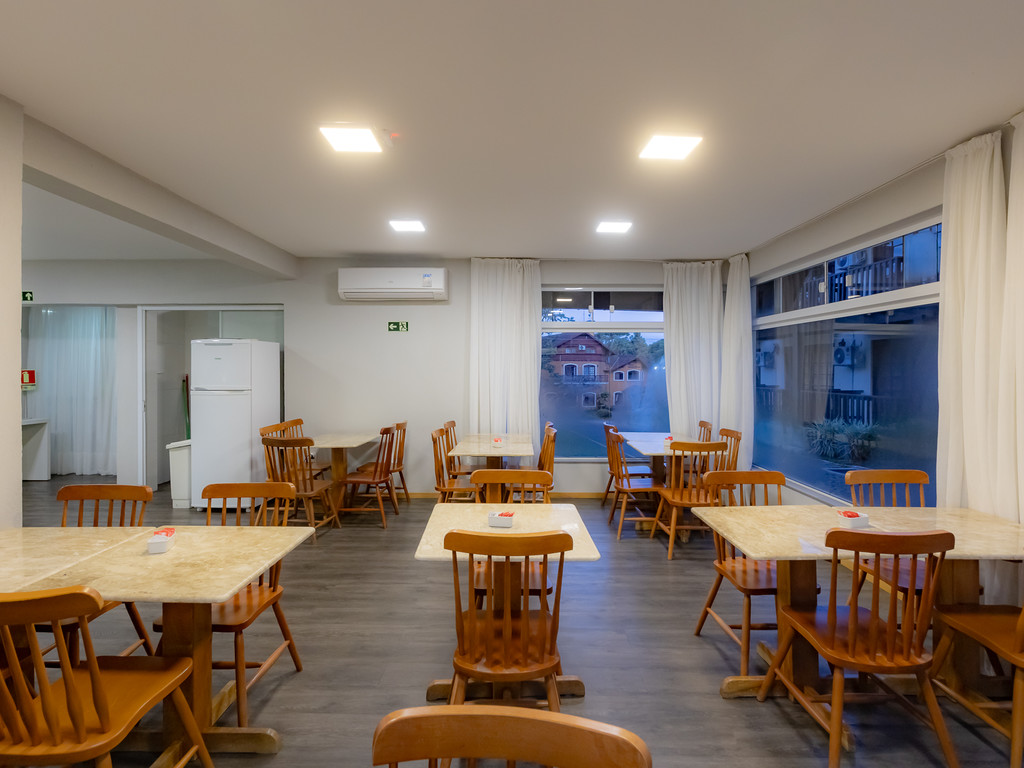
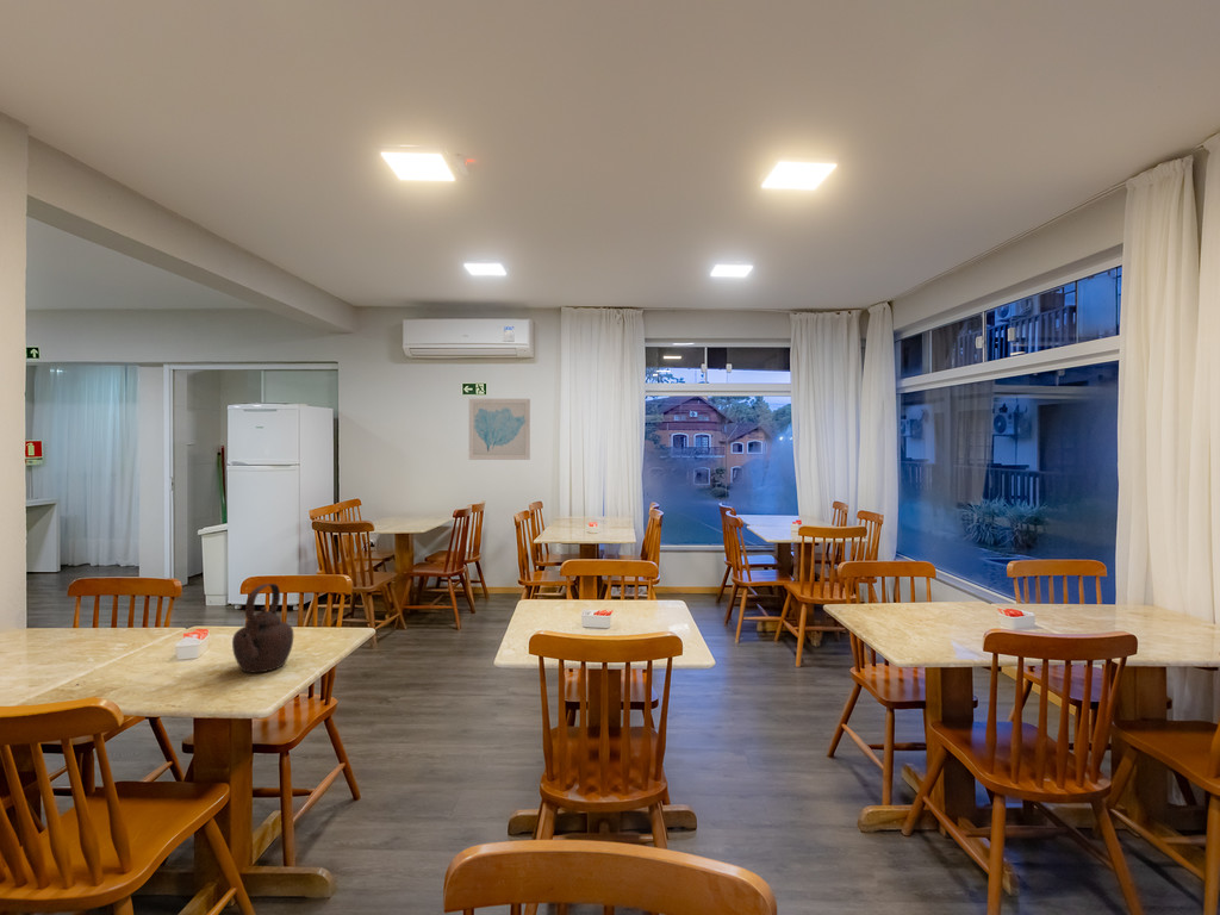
+ wall art [468,398,531,461]
+ teapot [231,583,294,674]
